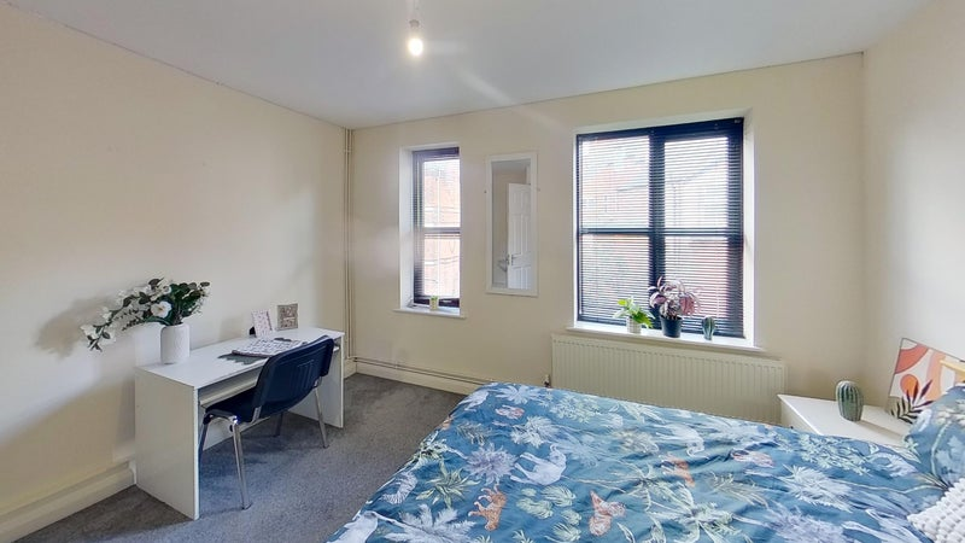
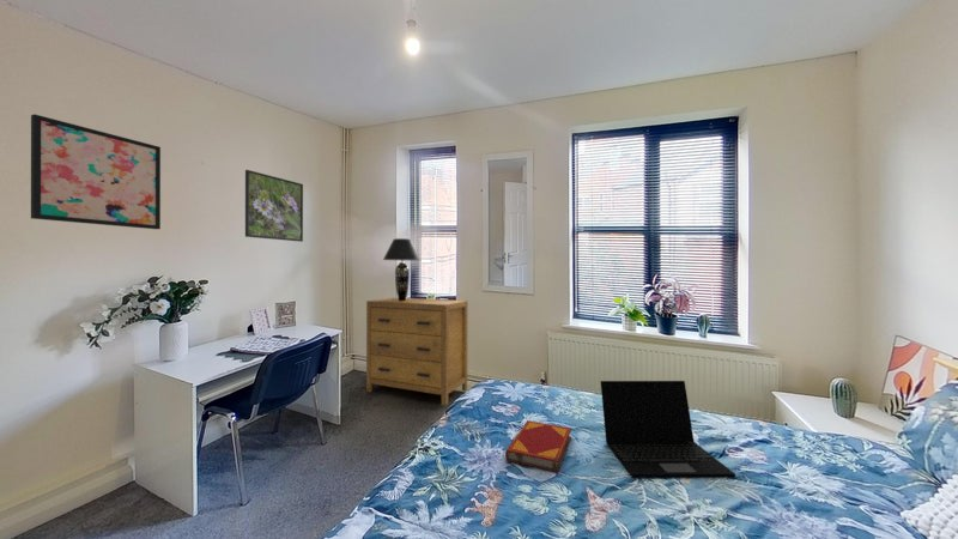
+ laptop [599,380,736,479]
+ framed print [244,169,304,243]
+ table lamp [382,237,422,301]
+ wall art [30,113,162,230]
+ hardback book [504,419,572,473]
+ dresser [365,297,468,406]
